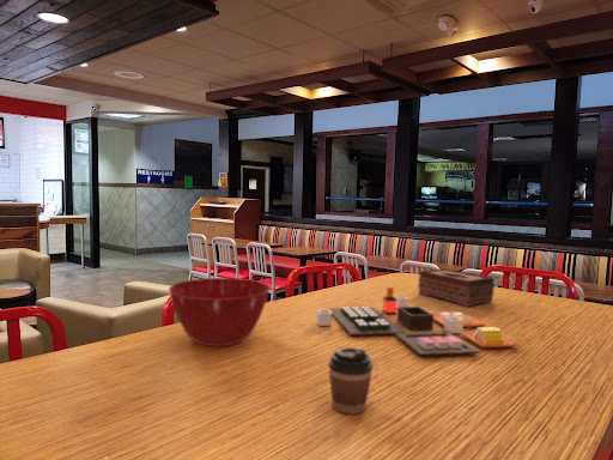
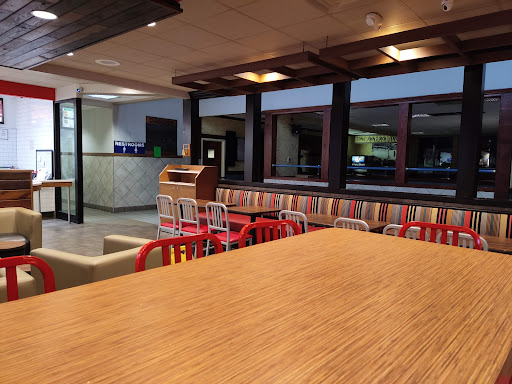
- coffee cup [327,346,375,414]
- tissue box [417,267,496,308]
- mixing bowl [168,277,272,347]
- toy food set [315,285,520,357]
